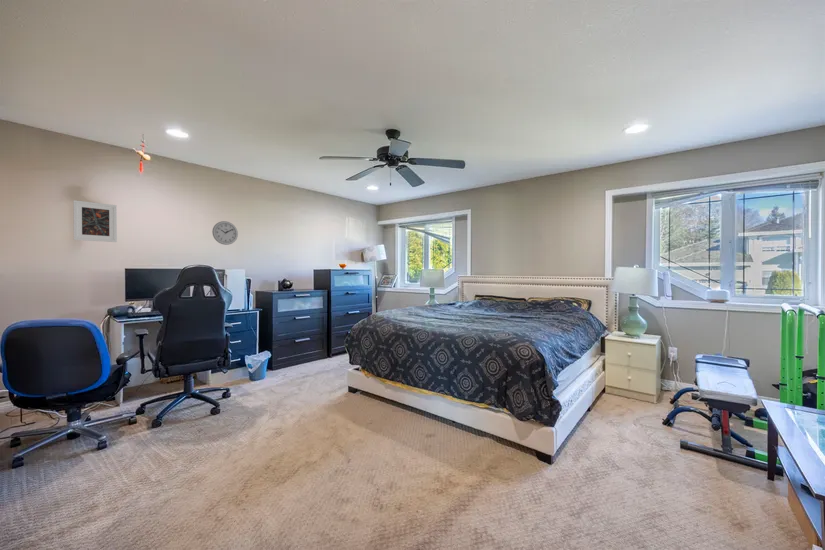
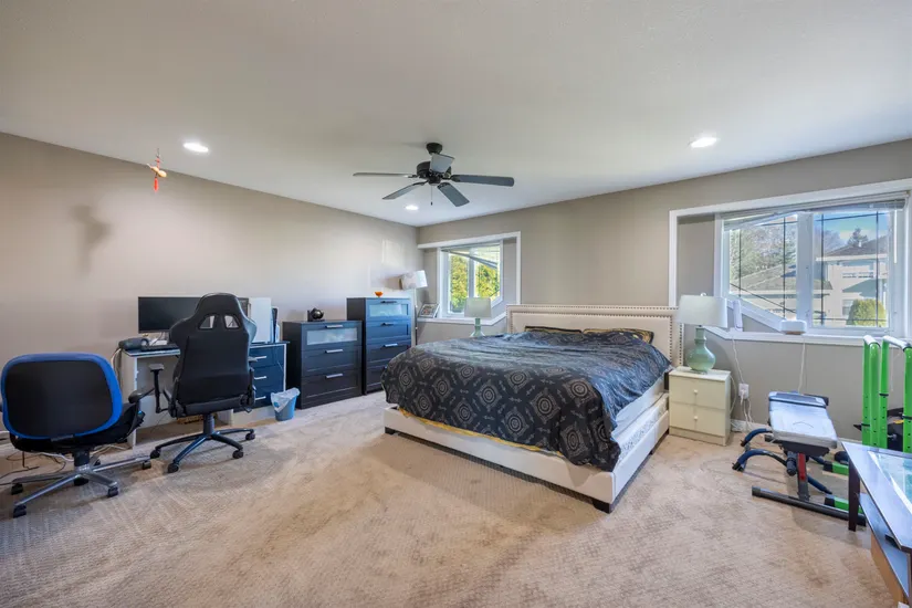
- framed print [72,199,118,243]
- wall clock [211,220,239,246]
